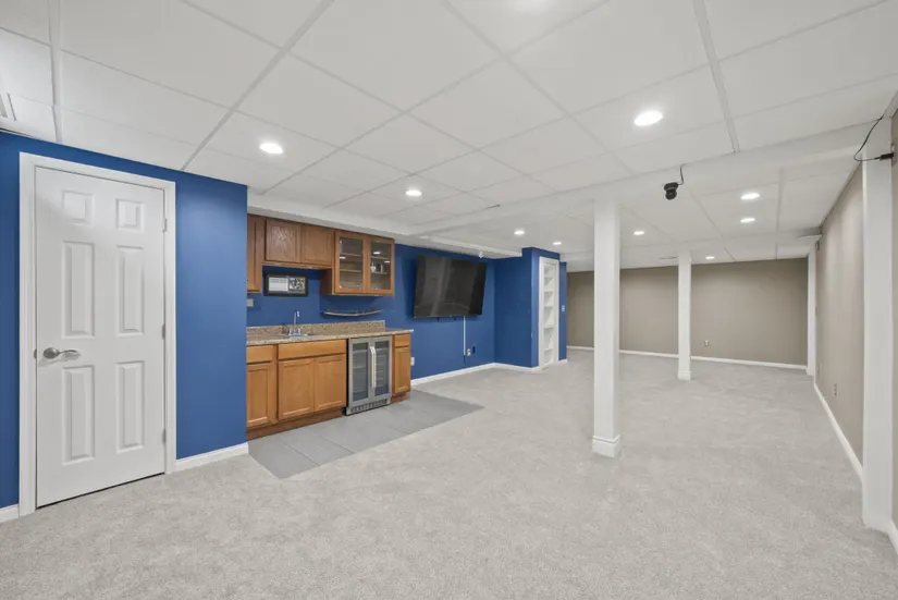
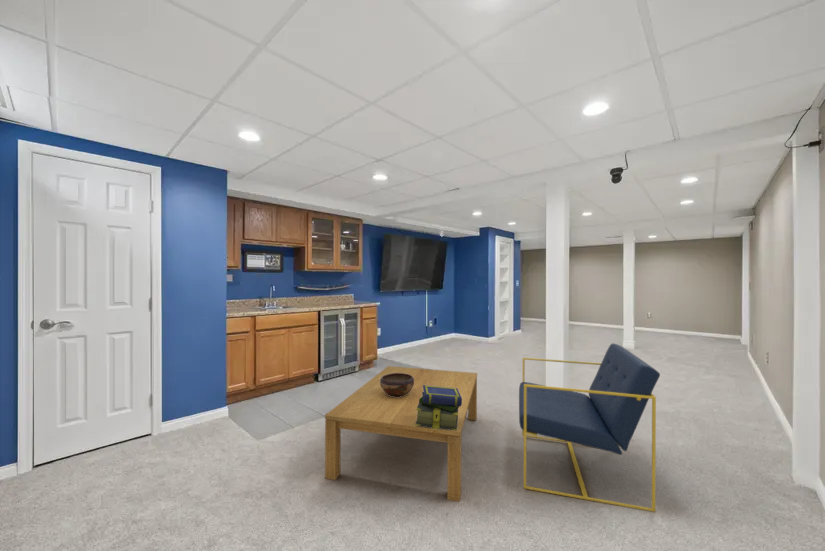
+ armchair [518,342,661,513]
+ coffee table [324,365,478,503]
+ decorative bowl [380,373,415,397]
+ stack of books [415,385,462,431]
